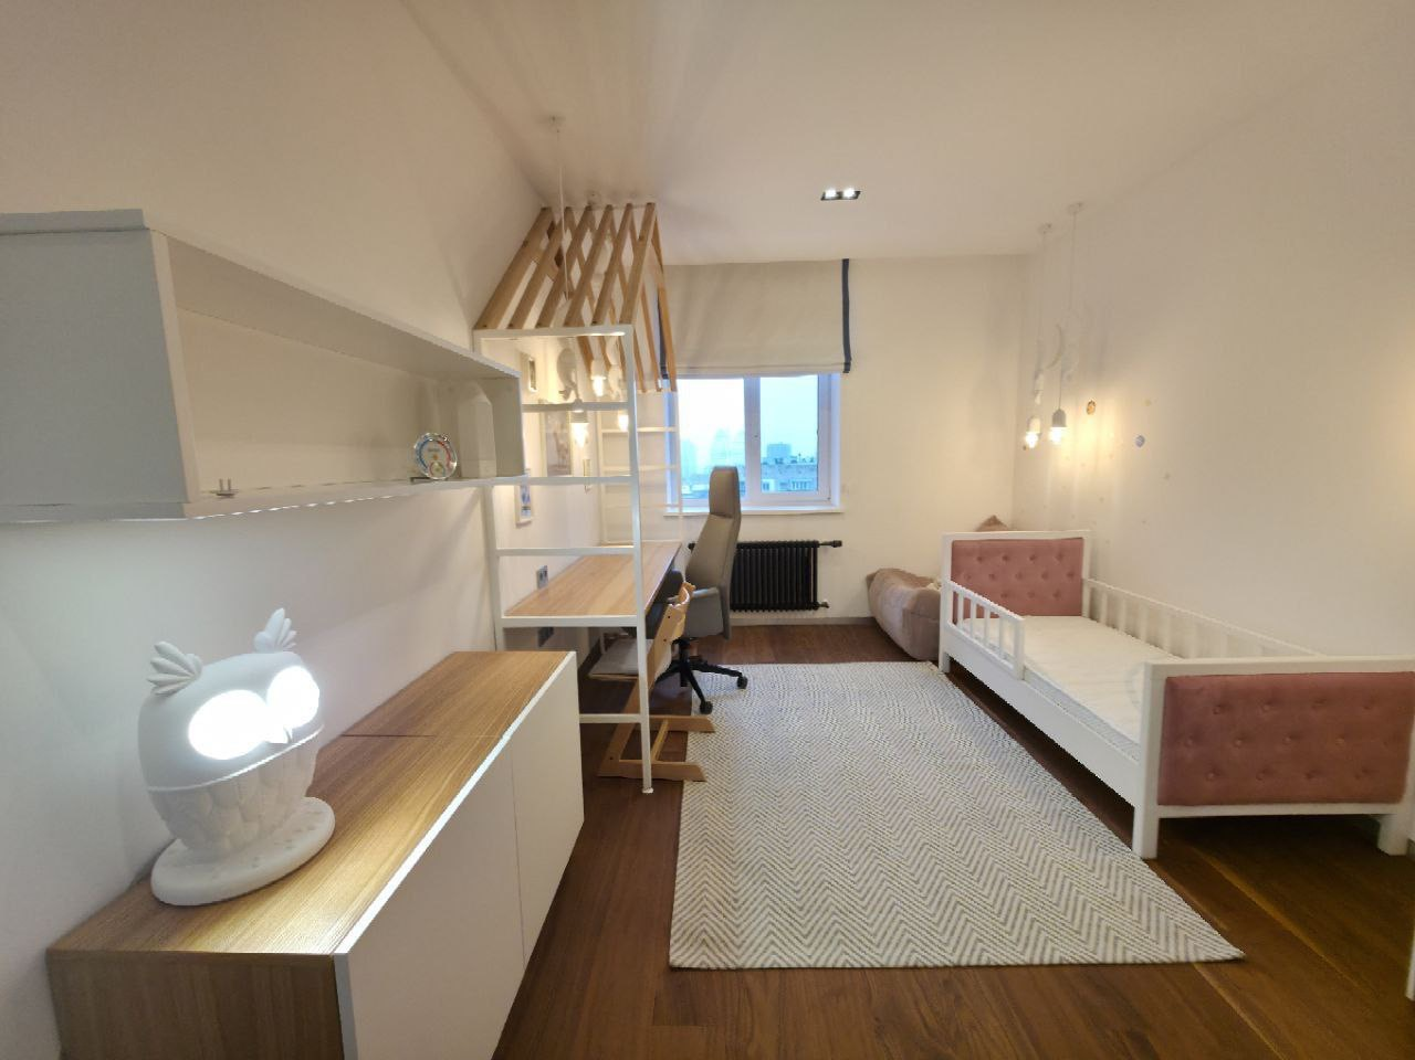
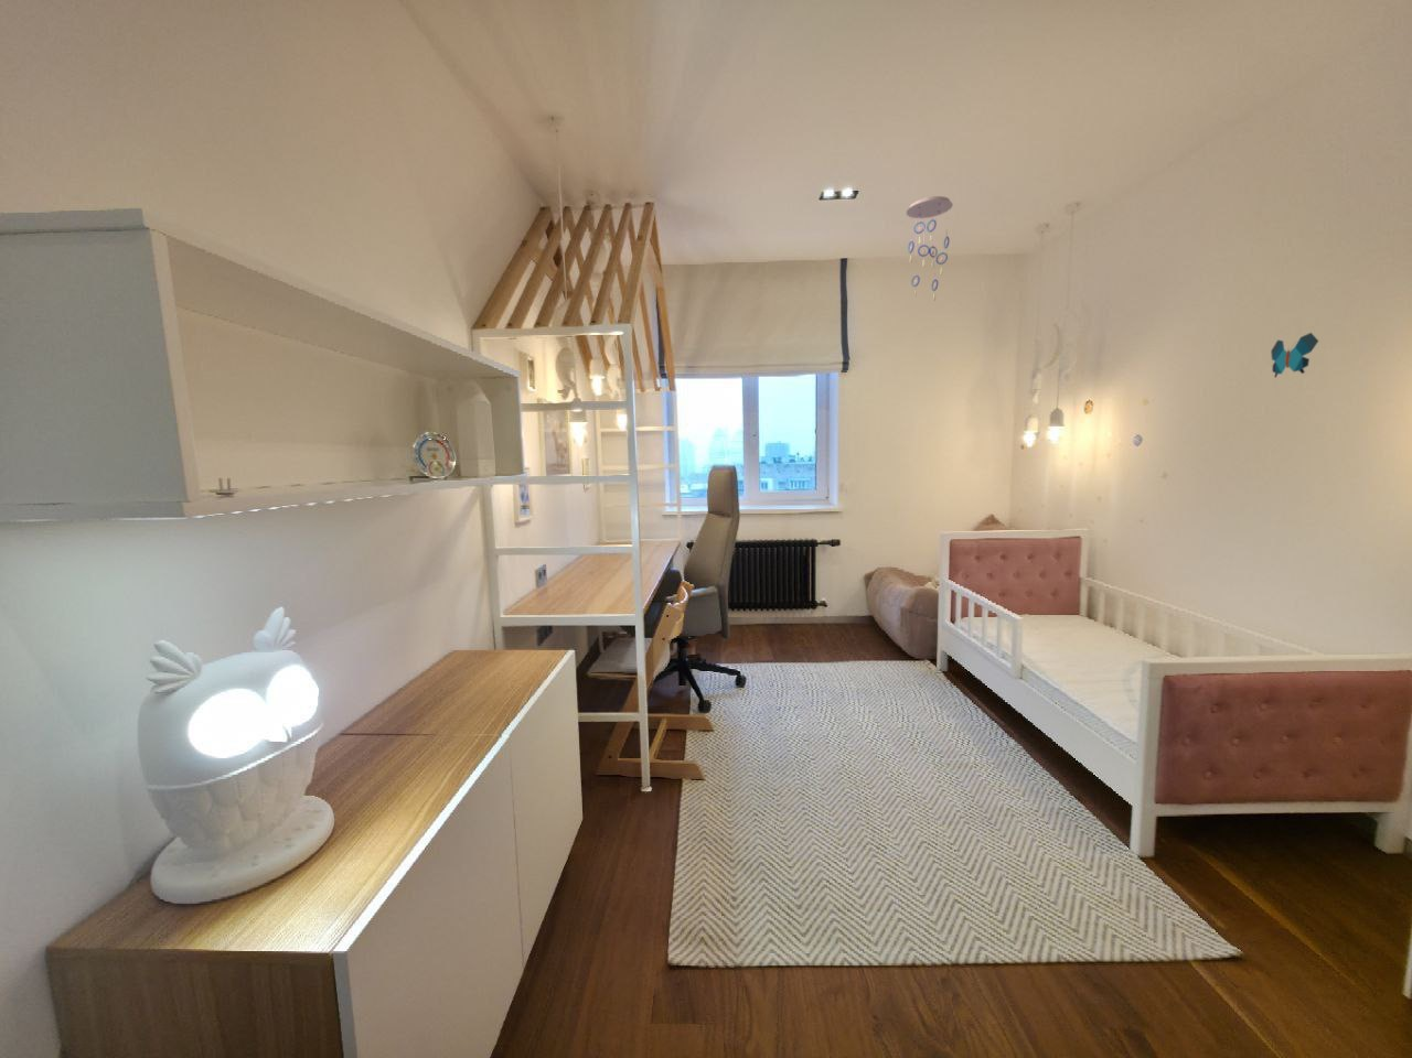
+ ceiling mobile [906,196,954,302]
+ decorative butterfly [1270,331,1320,379]
